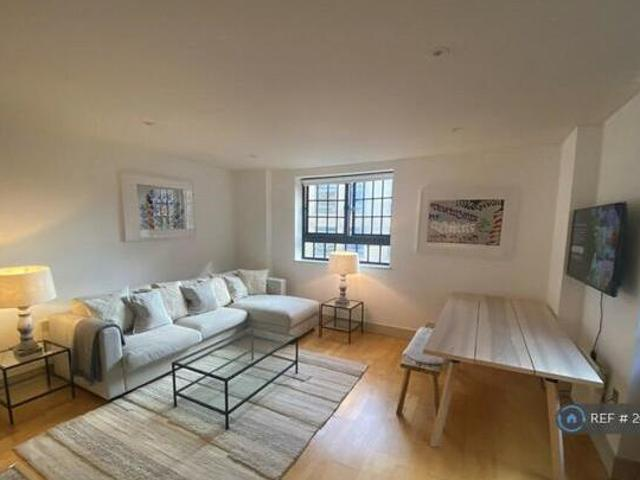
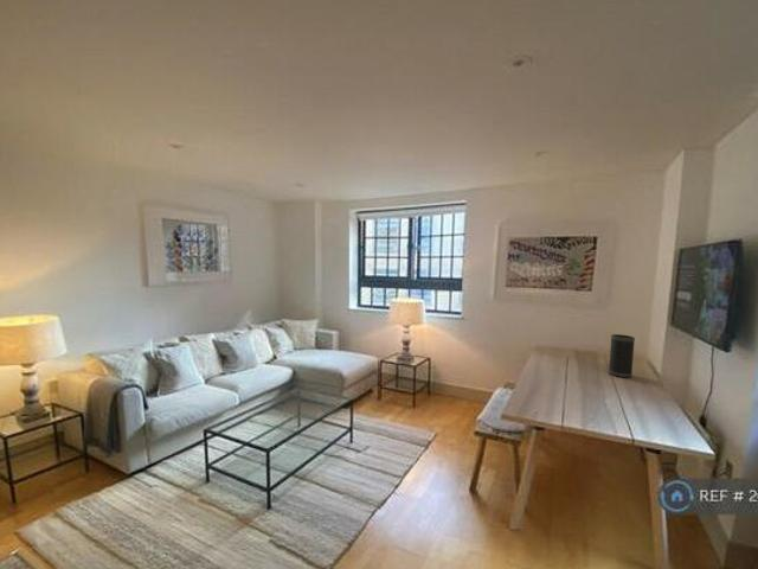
+ speaker [608,333,636,378]
